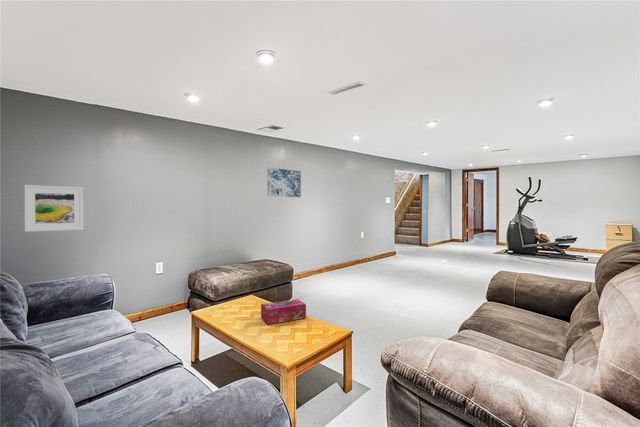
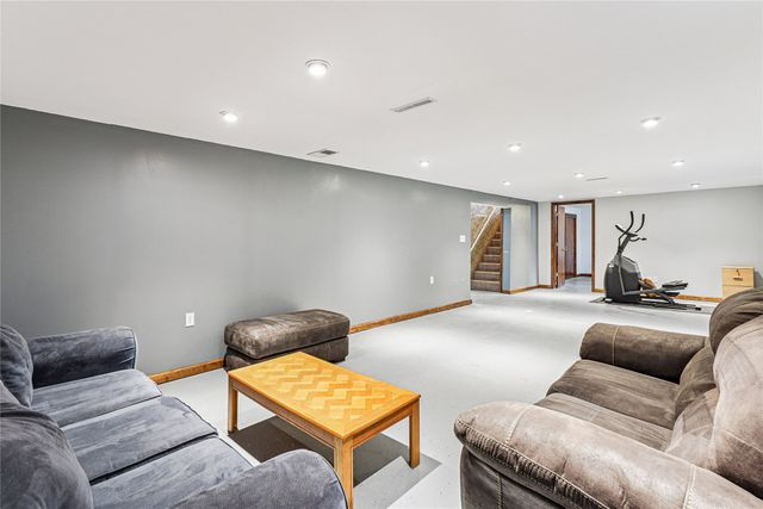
- wall art [266,167,302,198]
- tissue box [260,298,307,325]
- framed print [23,184,84,233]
